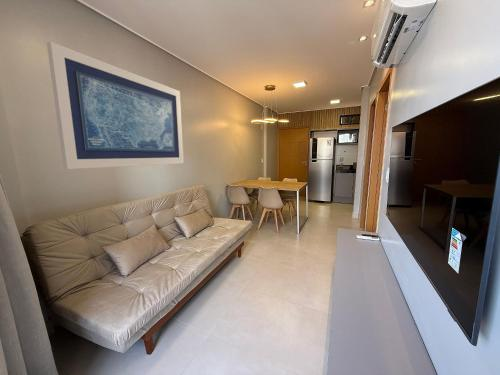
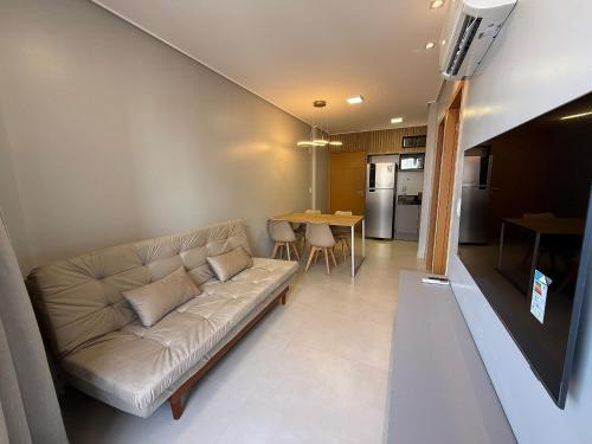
- wall art [46,41,185,170]
